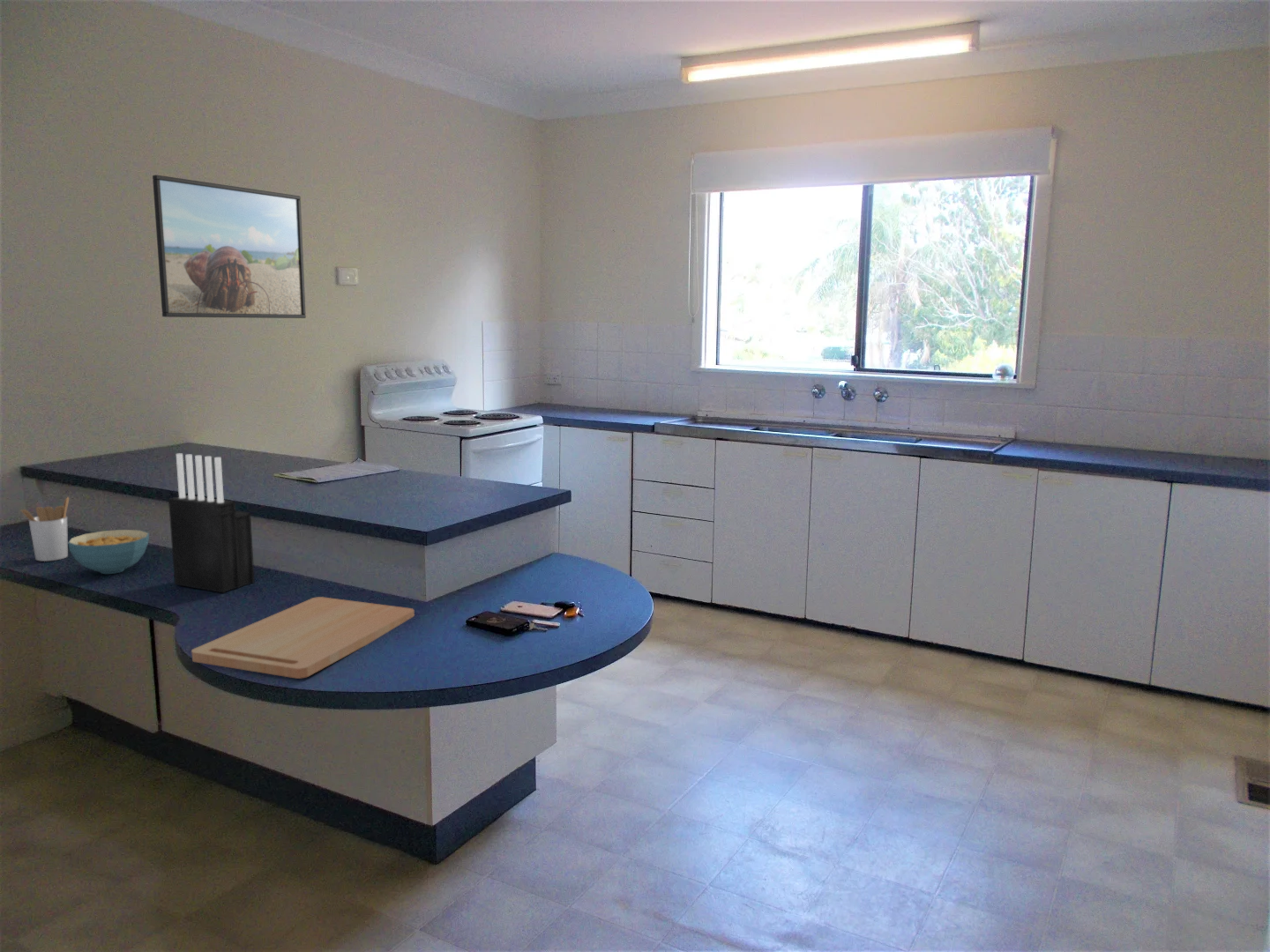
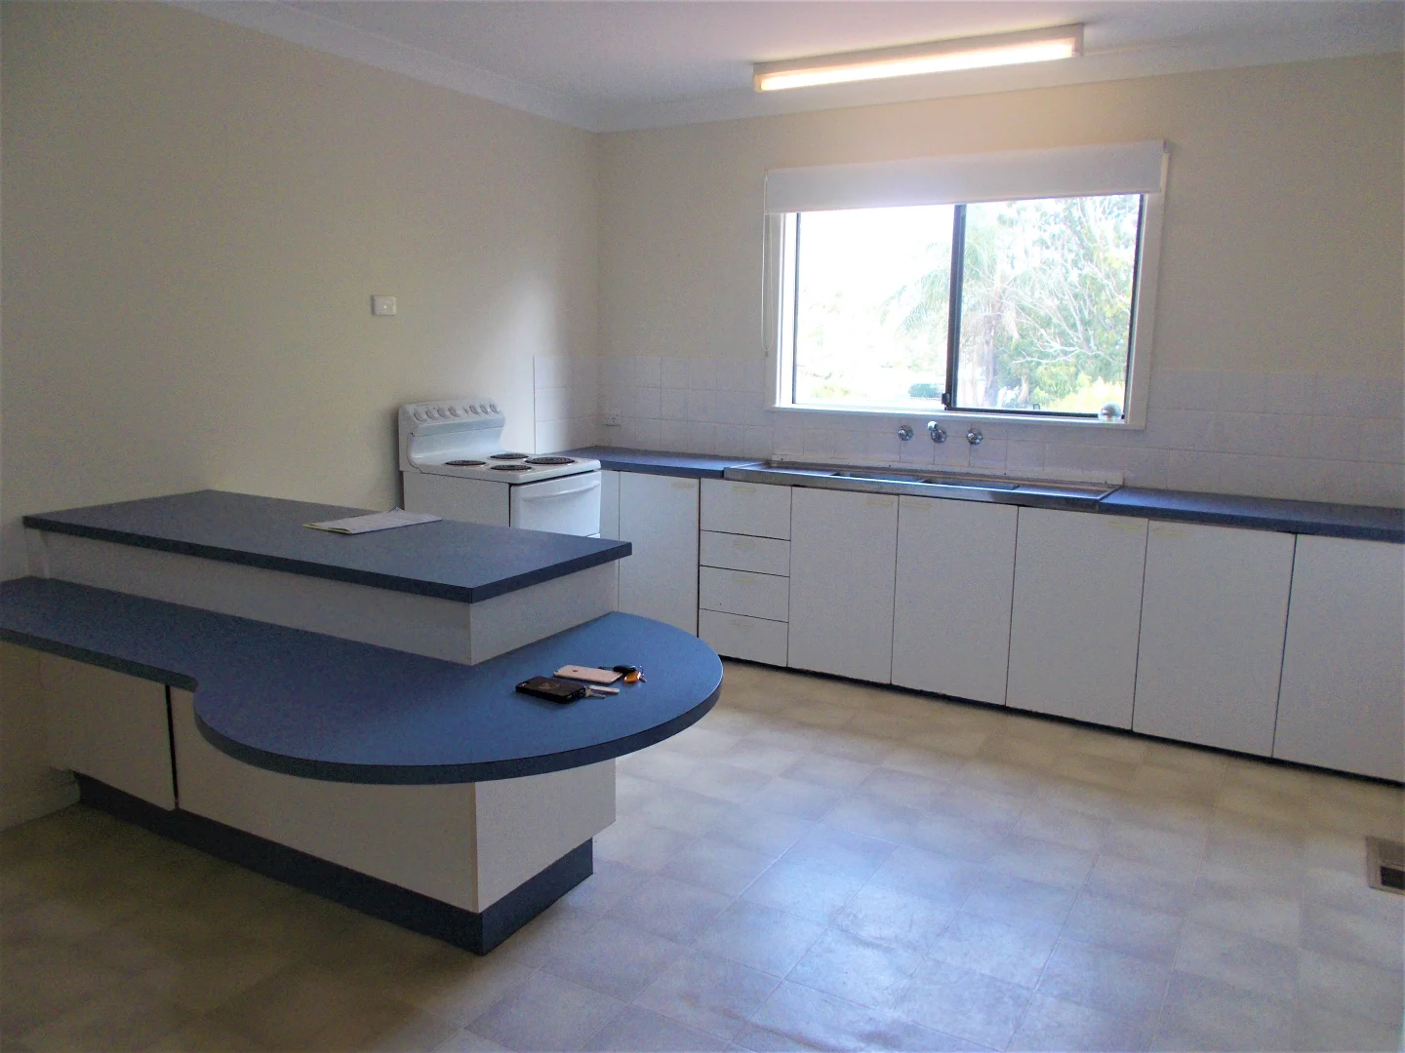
- cutting board [191,596,415,680]
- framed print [152,175,307,319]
- knife block [168,453,256,593]
- utensil holder [19,496,70,562]
- cereal bowl [68,529,150,575]
